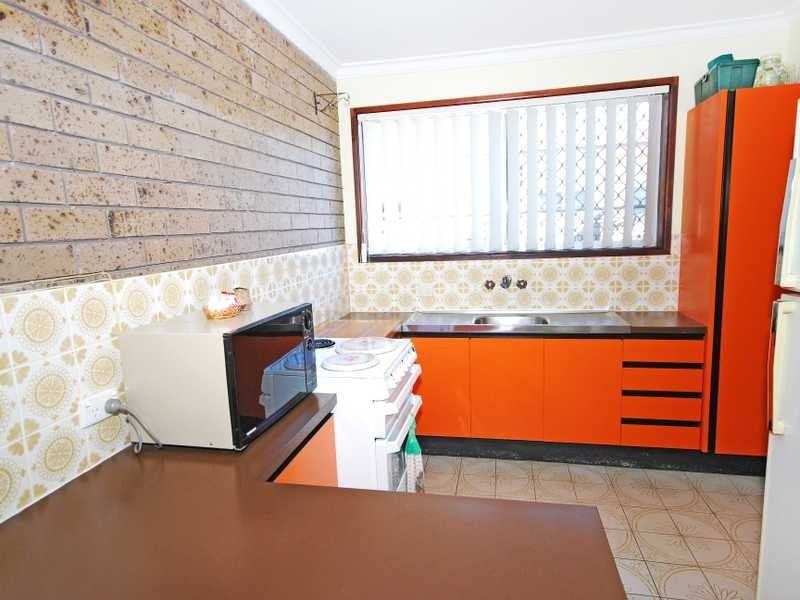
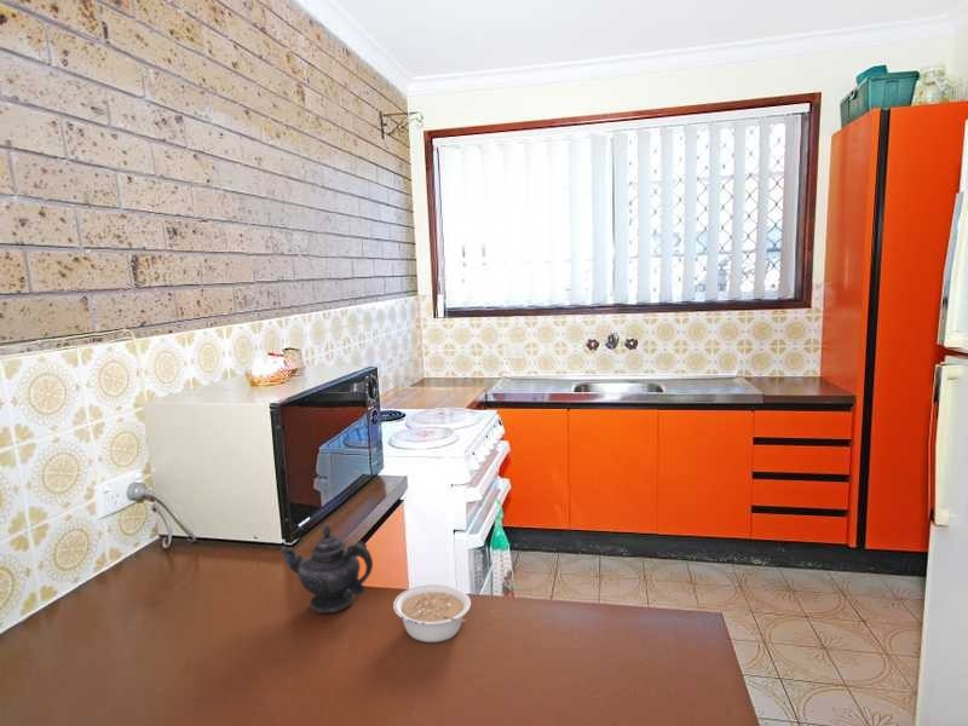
+ legume [392,583,472,644]
+ teapot [280,522,374,615]
